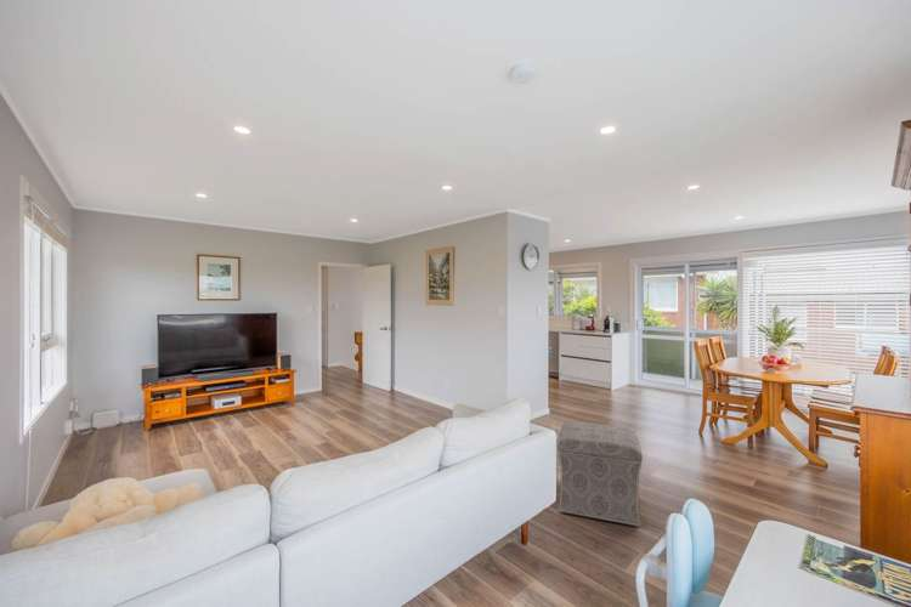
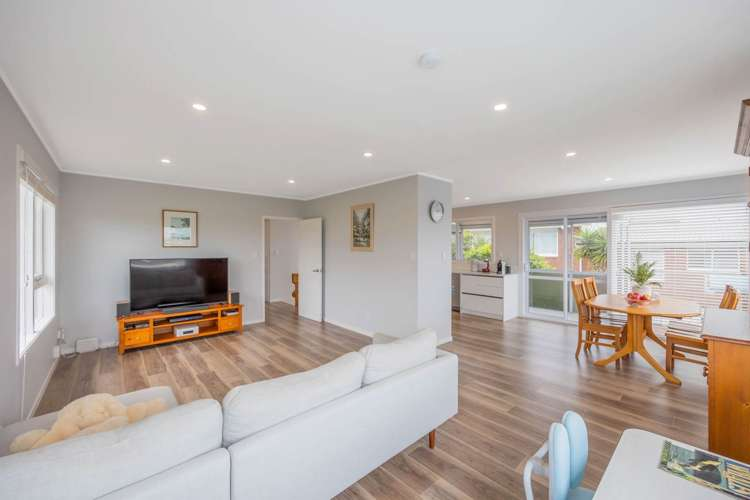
- ottoman [556,420,644,528]
